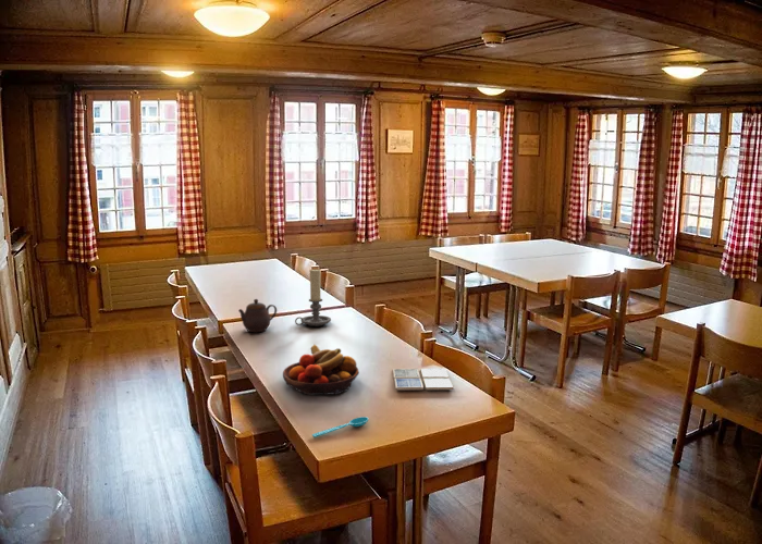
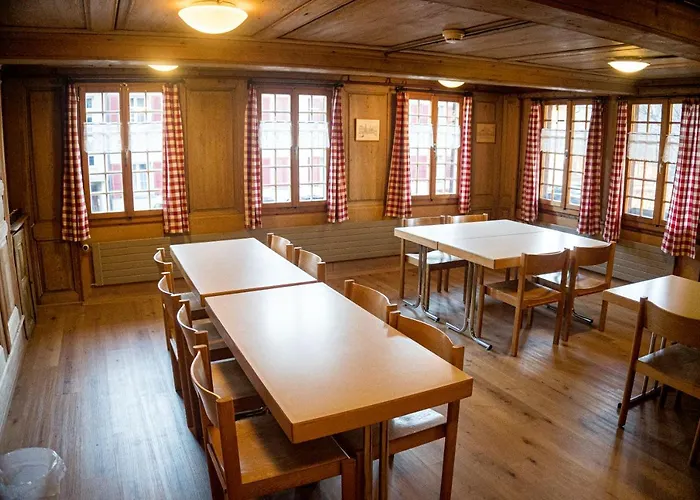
- drink coaster [392,368,454,391]
- spoon [311,416,369,438]
- fruit bowl [282,344,360,396]
- teapot [237,298,278,333]
- candle holder [294,268,332,327]
